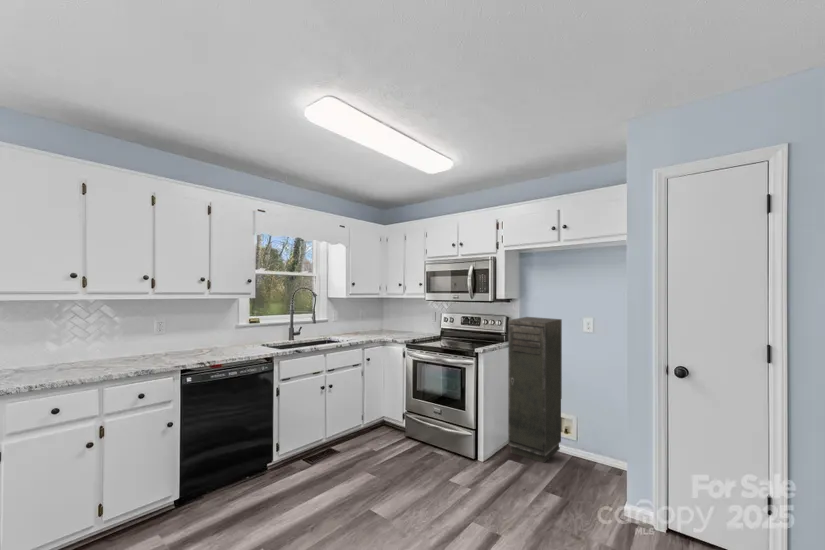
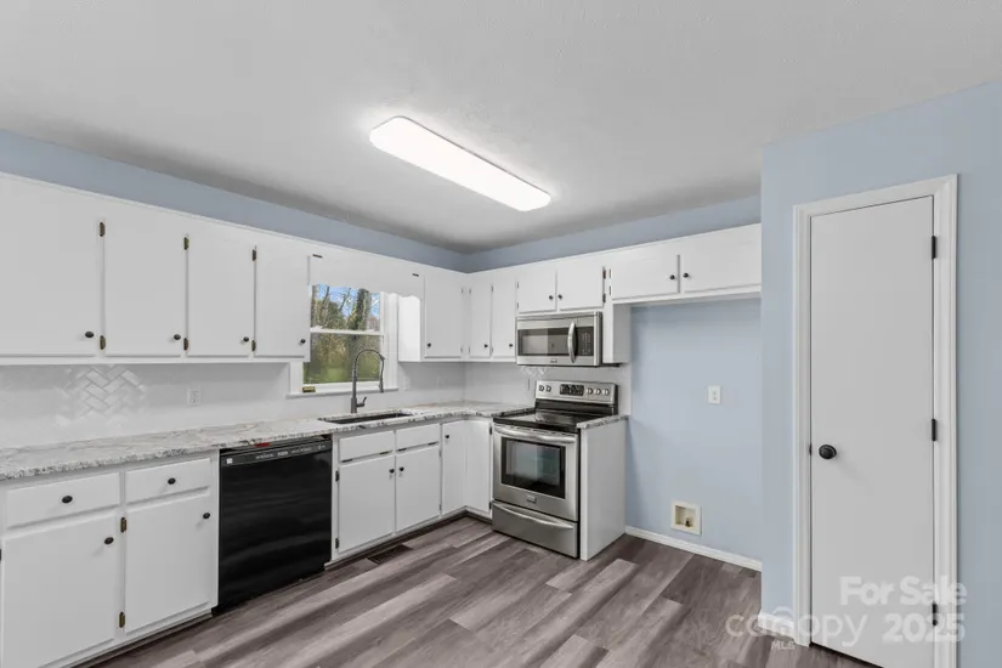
- storage cabinet [507,316,563,464]
